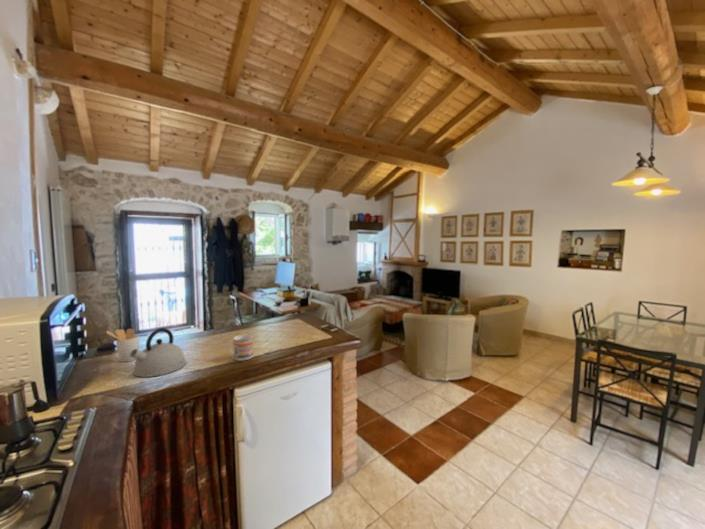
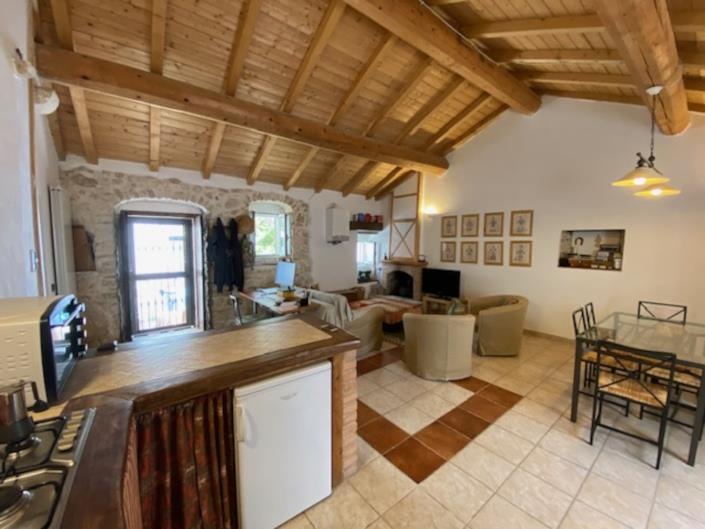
- mug [226,334,254,362]
- utensil holder [105,328,140,363]
- kettle [130,327,187,378]
